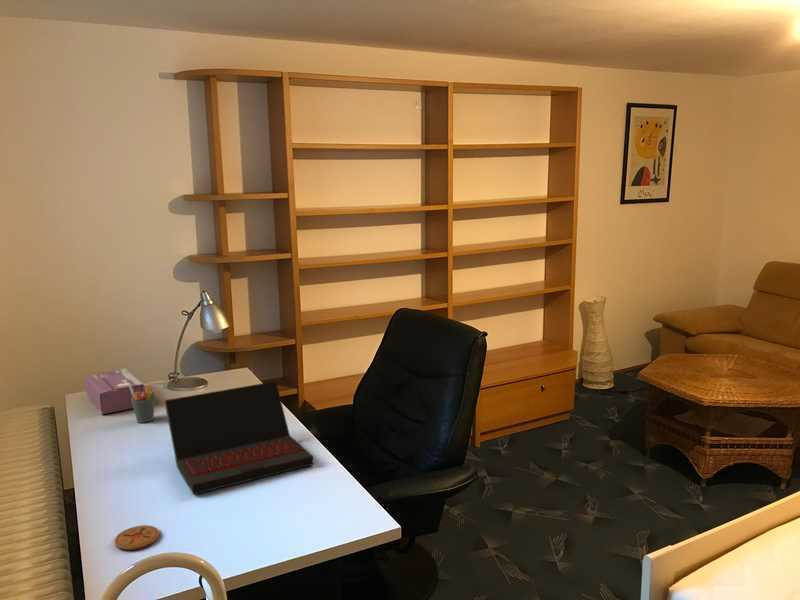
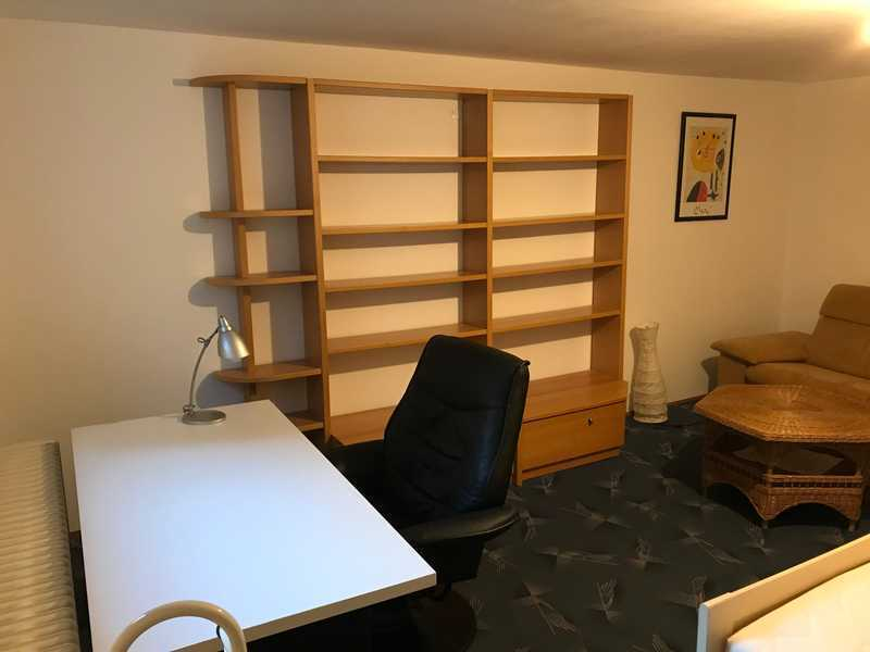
- laptop [164,380,314,496]
- tissue box [84,368,146,415]
- coaster [113,524,160,551]
- pen holder [129,385,156,424]
